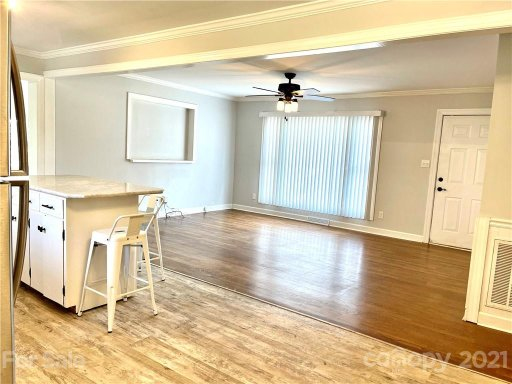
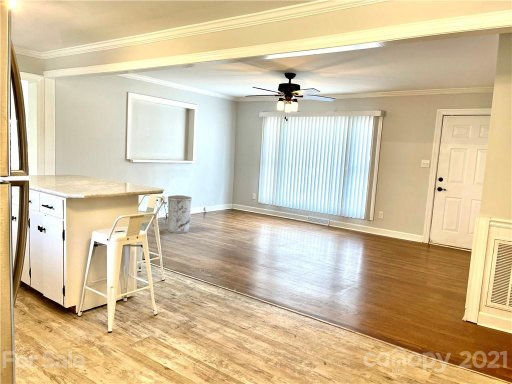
+ trash can [167,194,193,234]
